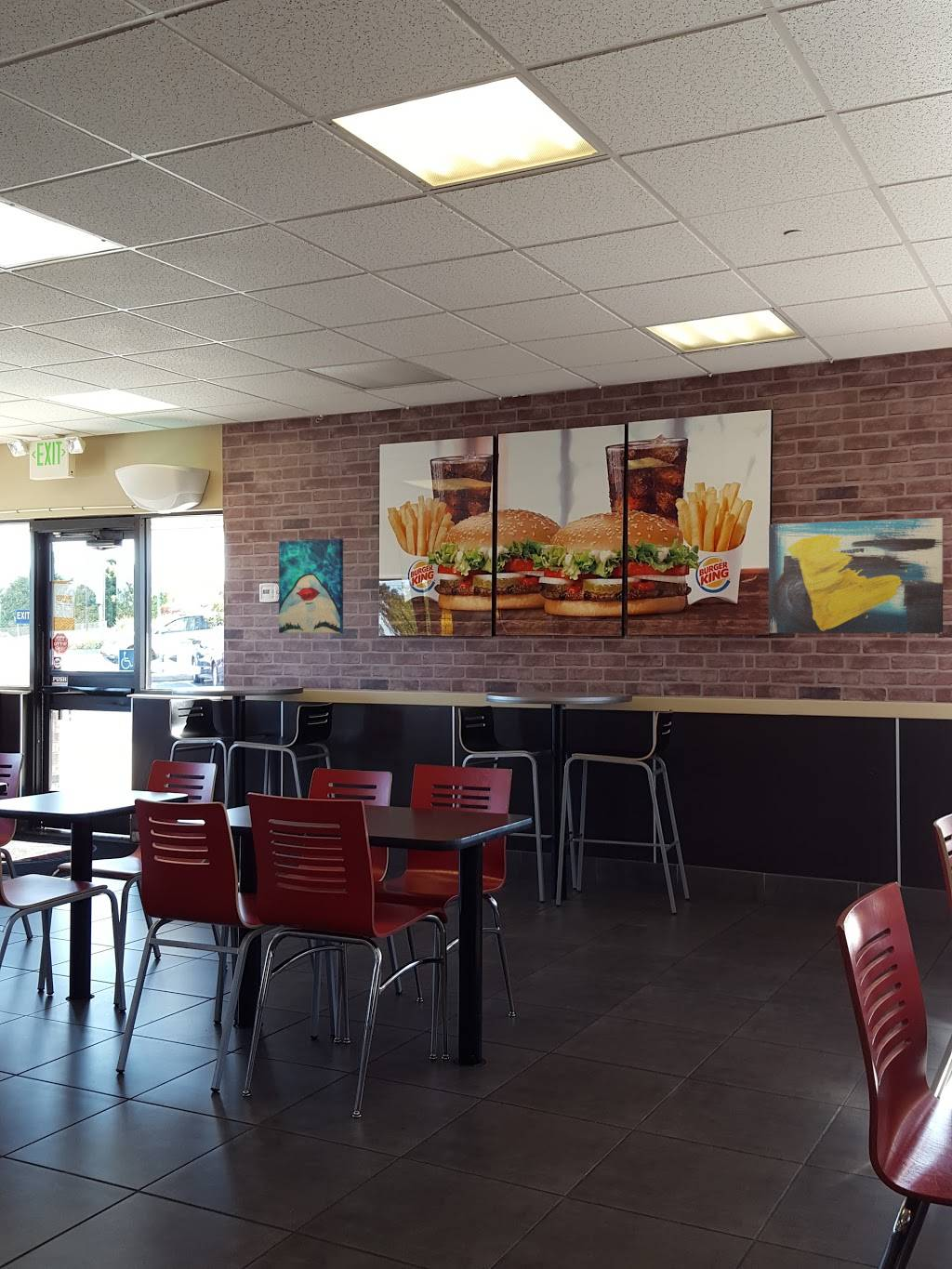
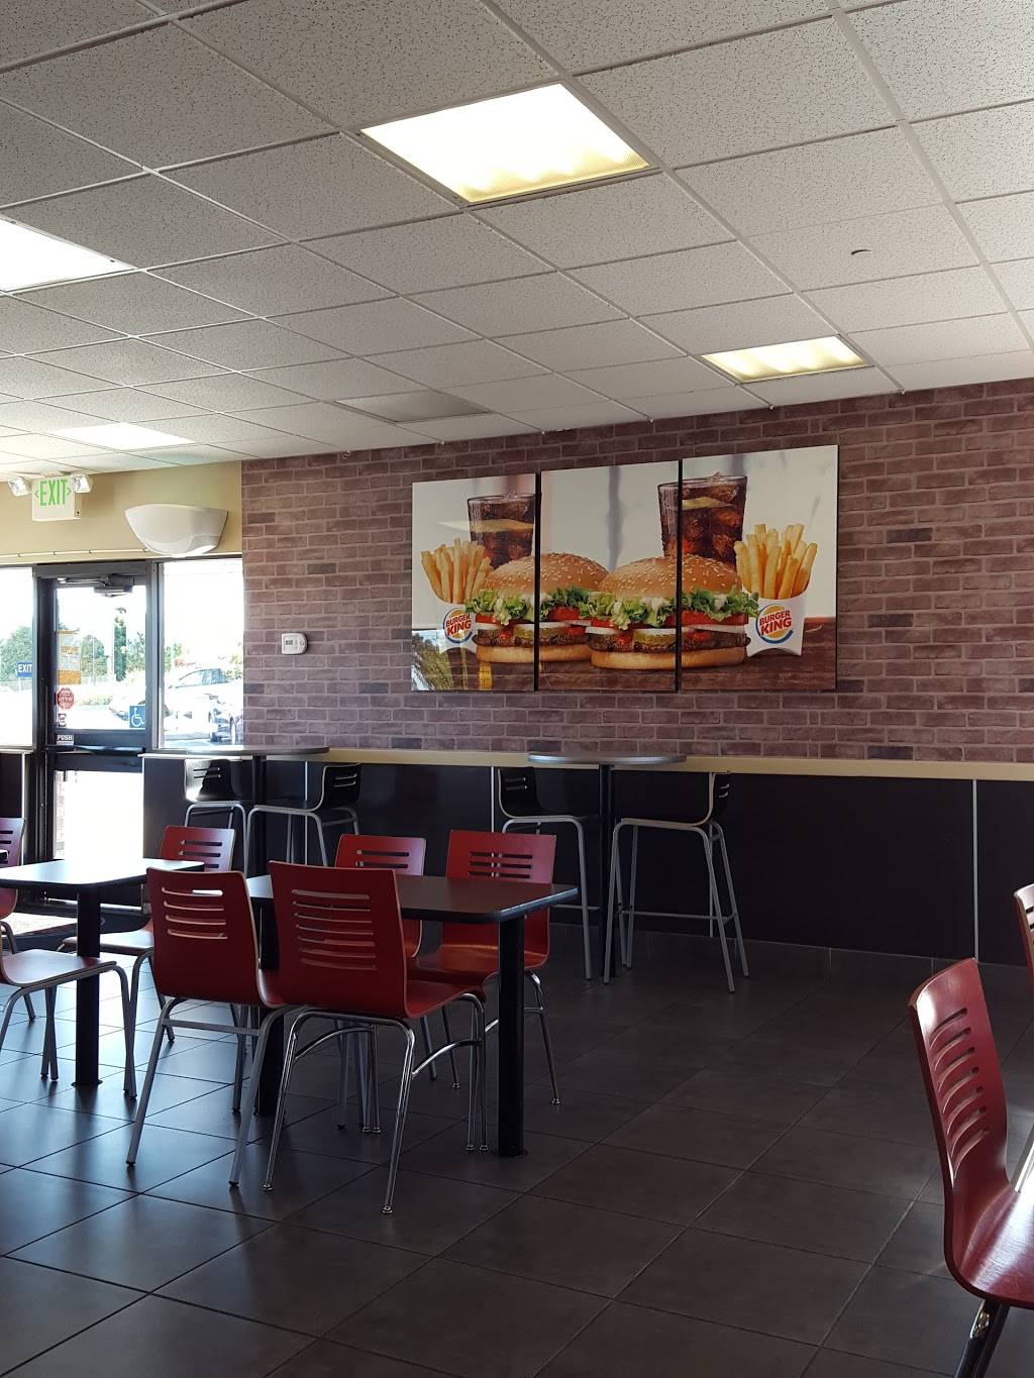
- wall art [278,538,344,634]
- wall art [768,517,945,634]
